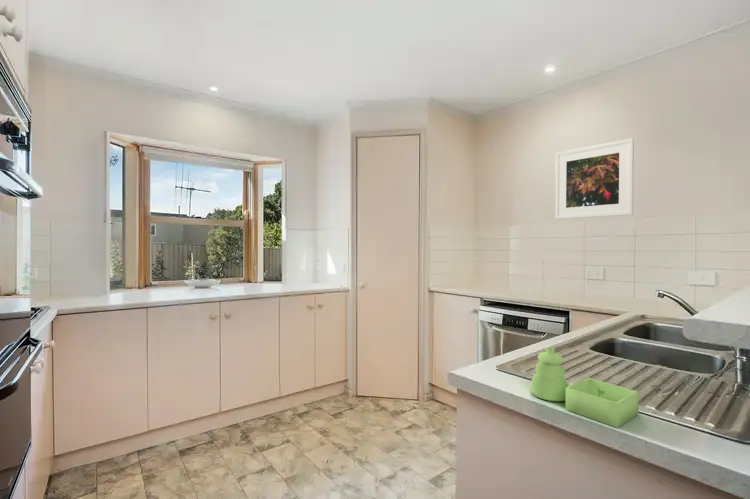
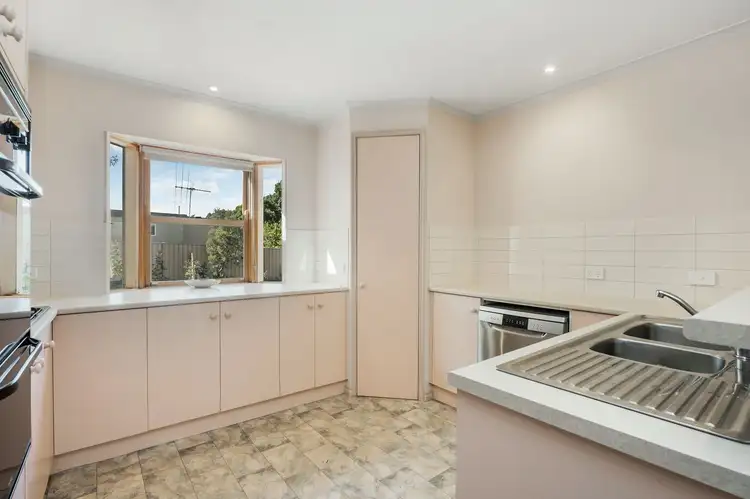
- soap dispenser [530,347,640,429]
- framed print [554,137,635,220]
